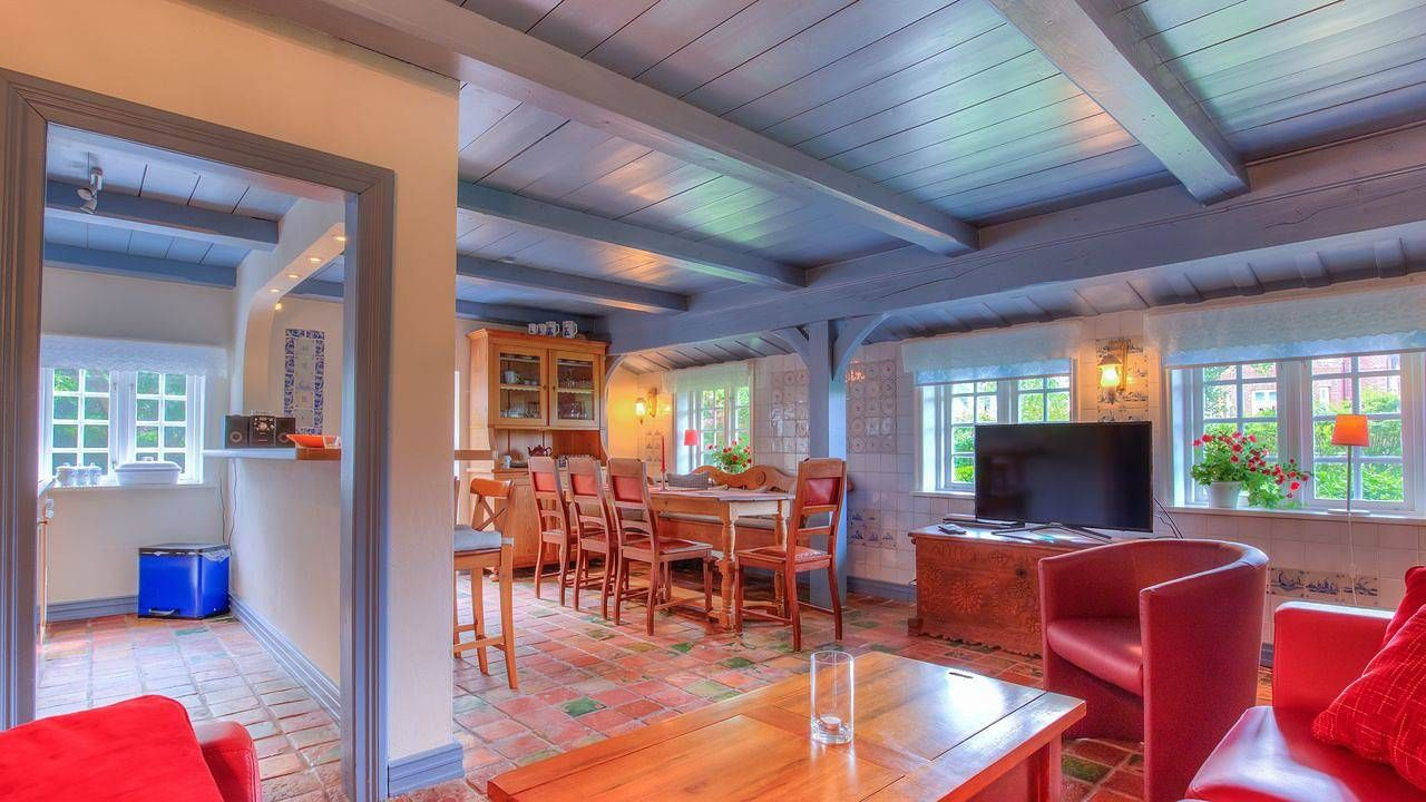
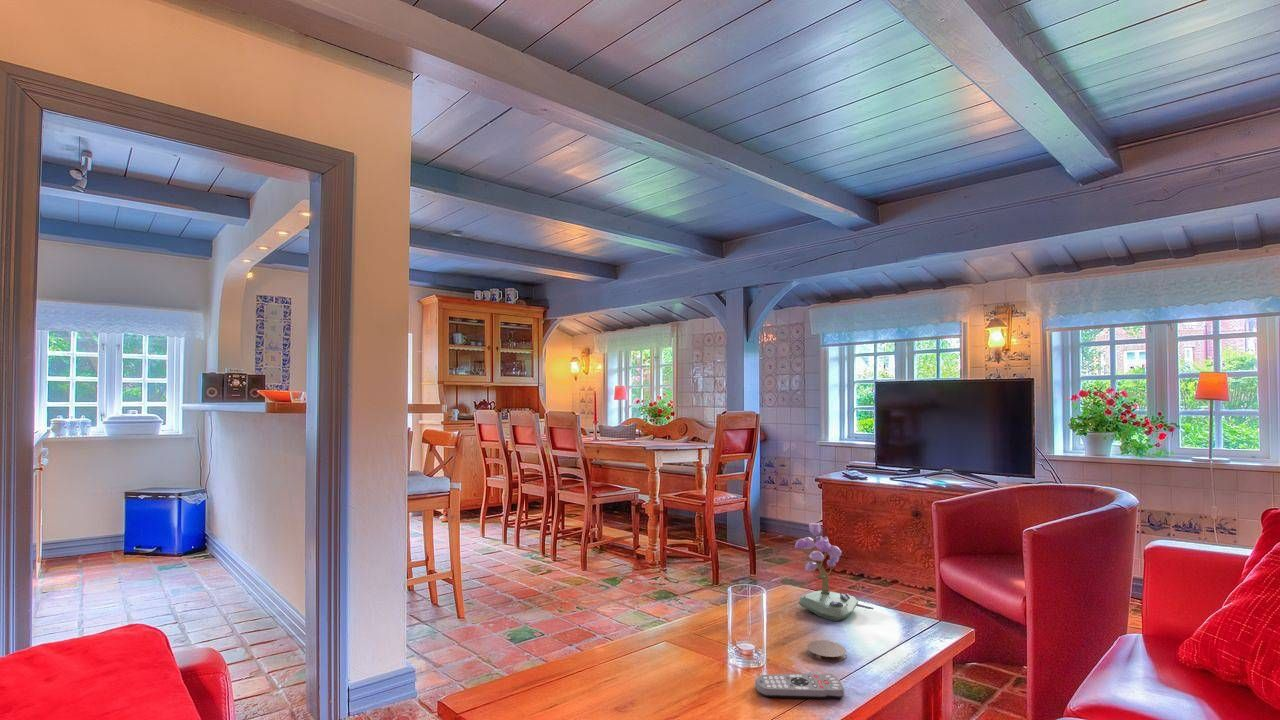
+ coaster [806,639,847,663]
+ remote control [754,672,845,700]
+ flowering plant [794,522,859,622]
